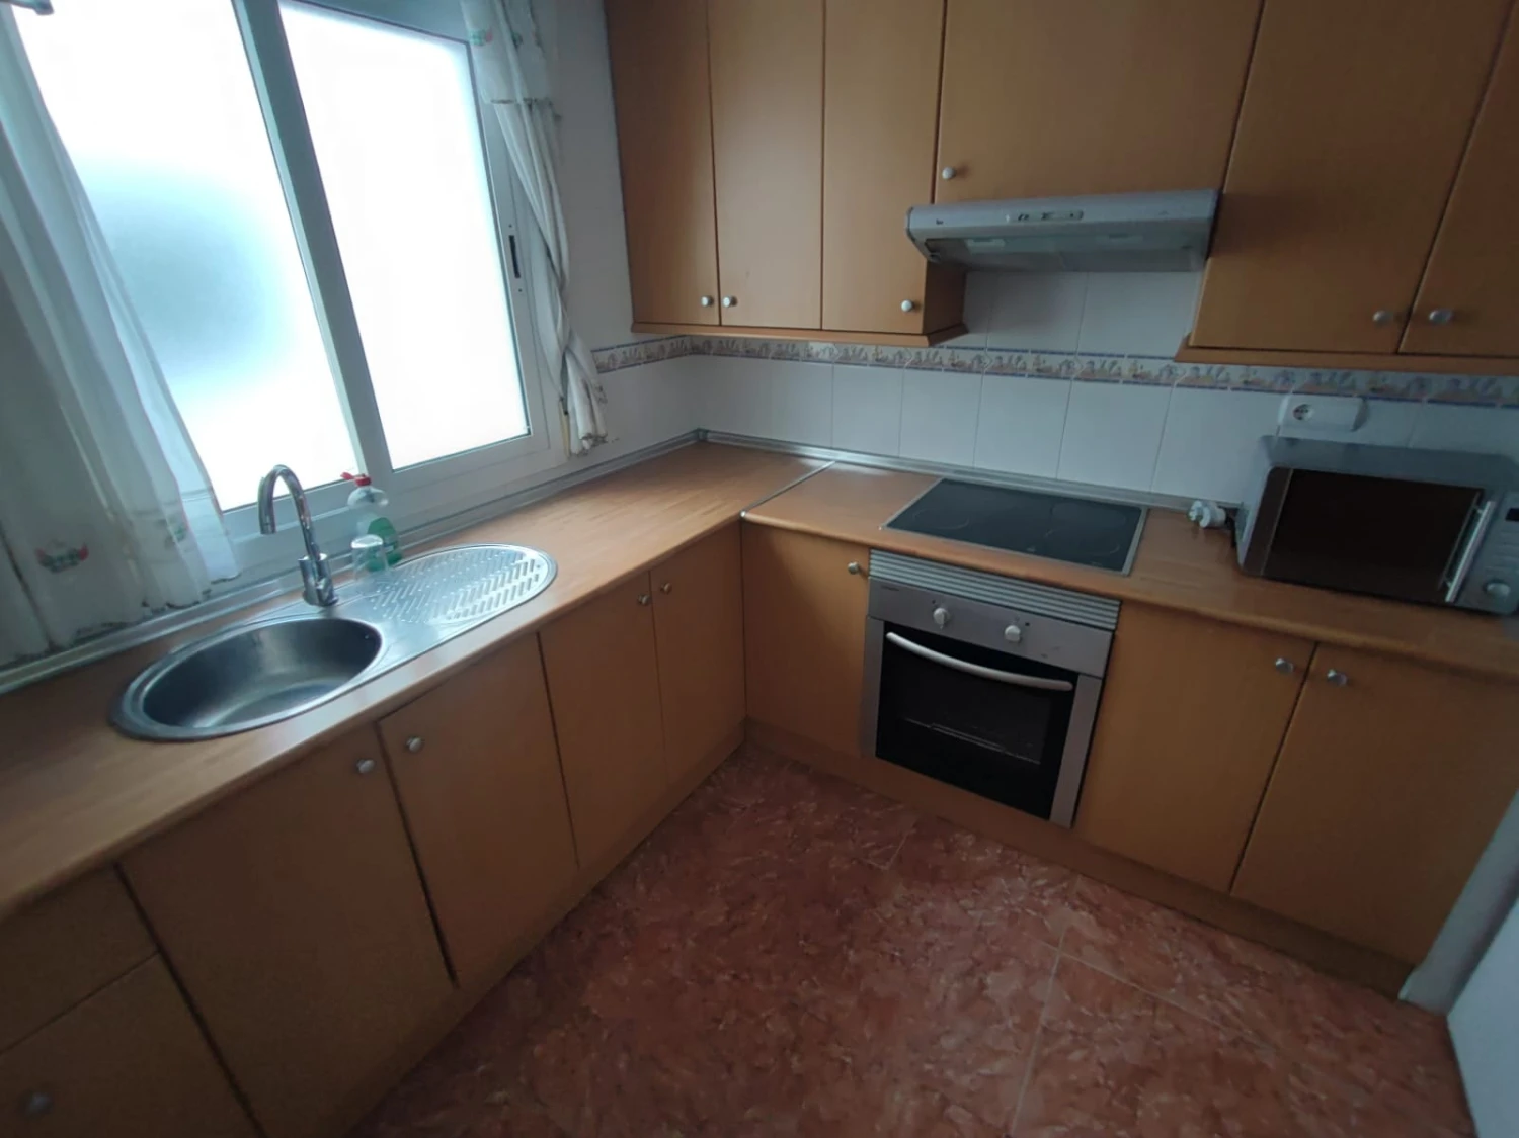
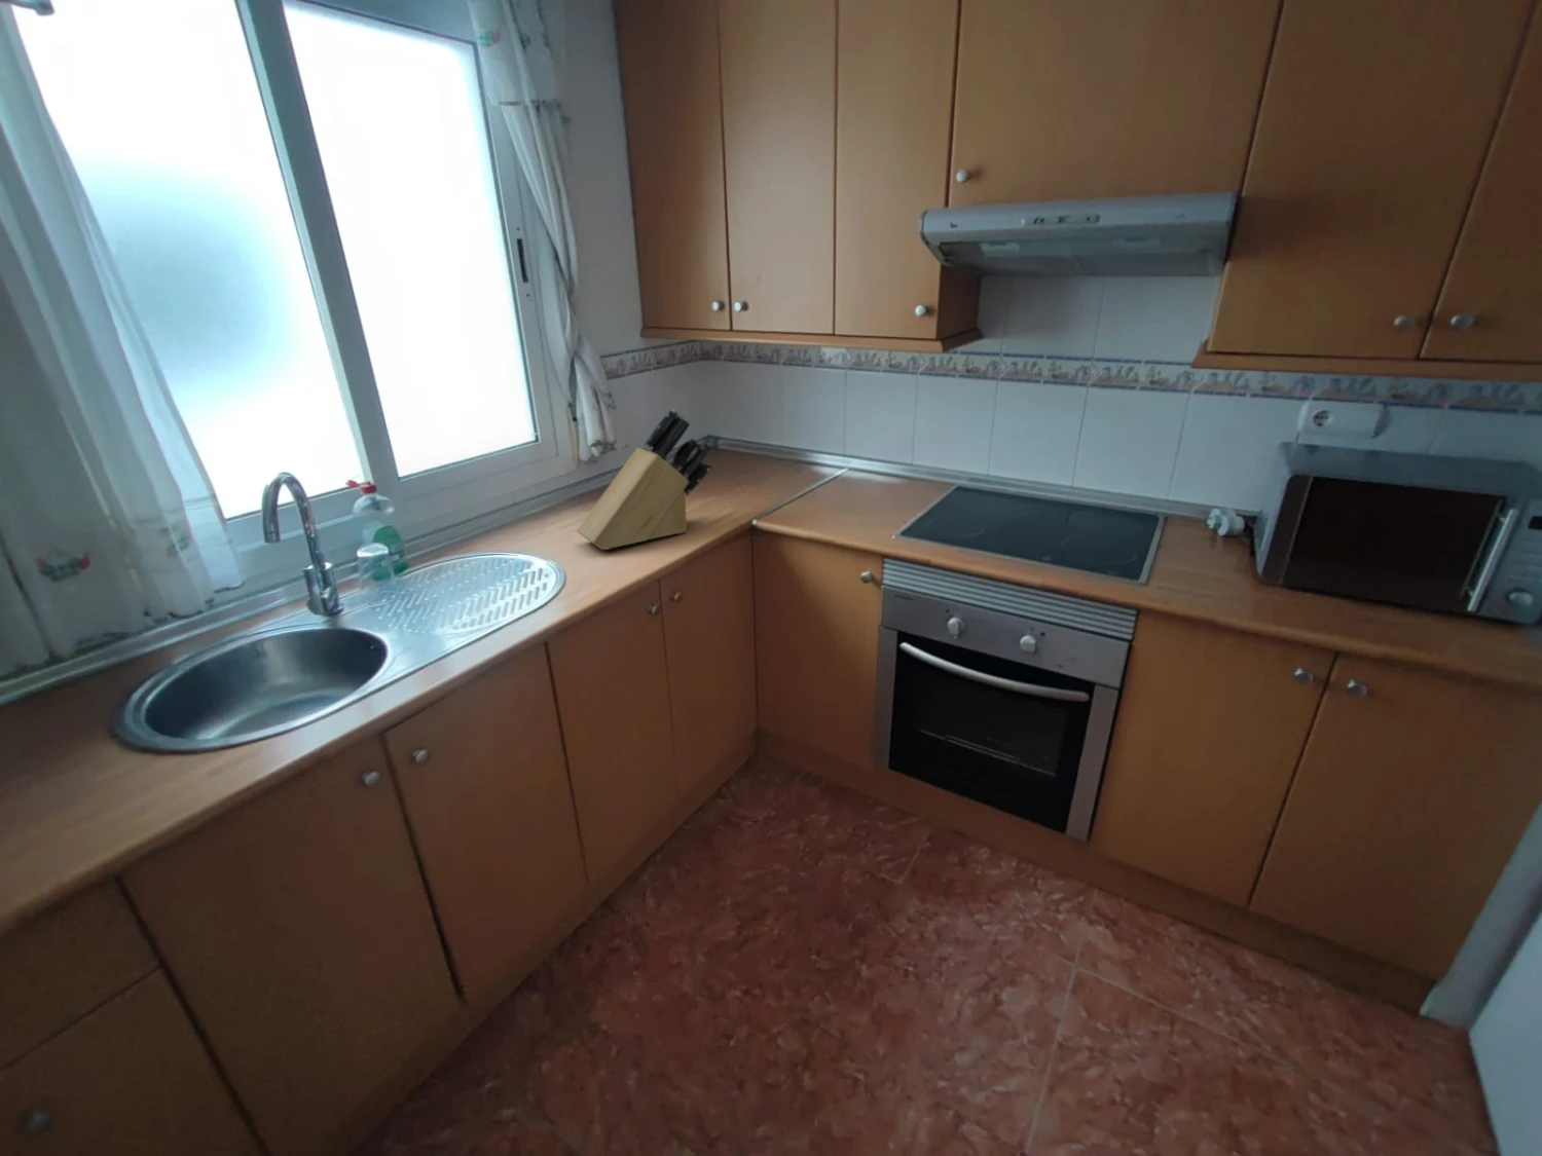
+ knife block [576,408,714,551]
